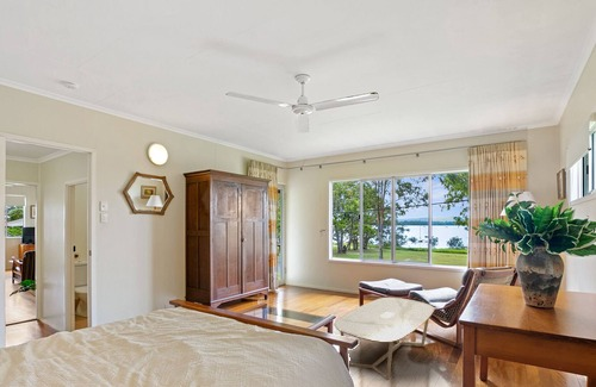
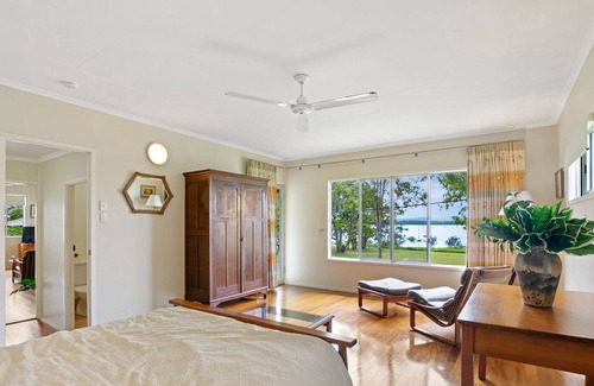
- coffee table [333,297,436,381]
